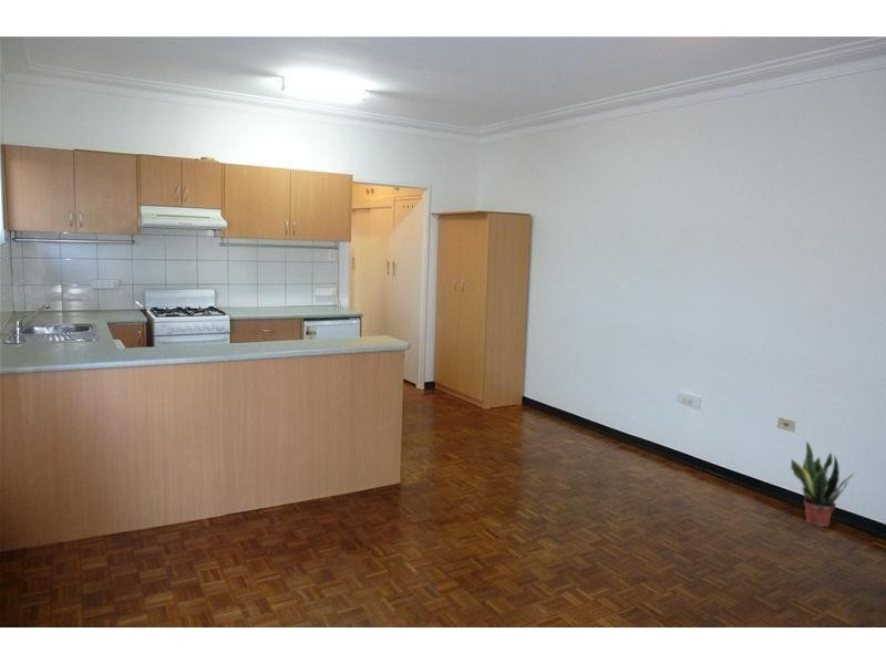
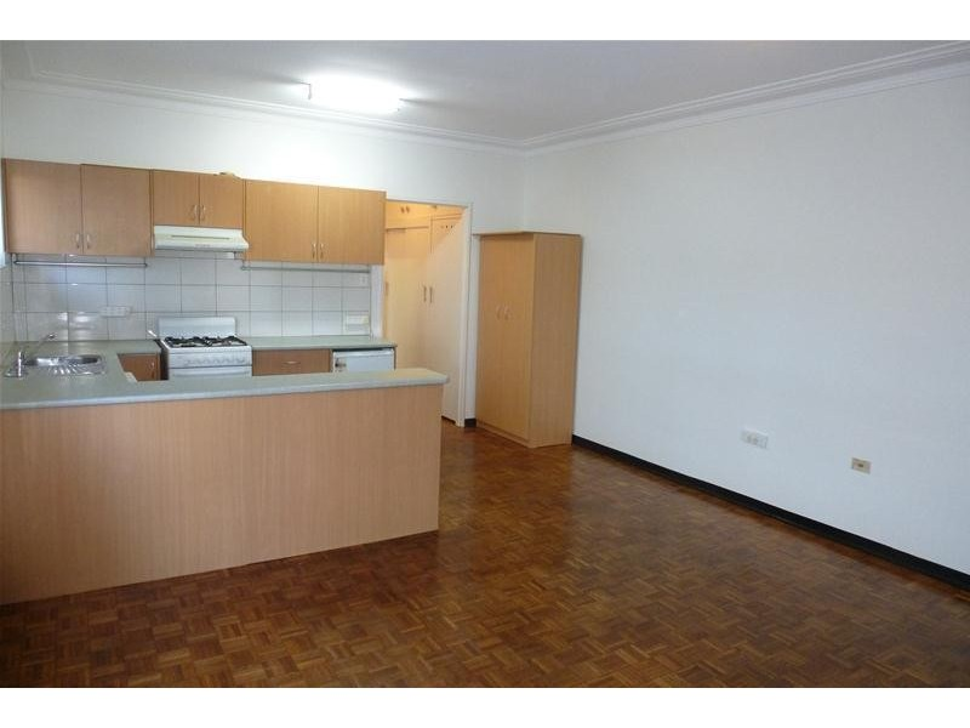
- potted plant [790,440,859,528]
